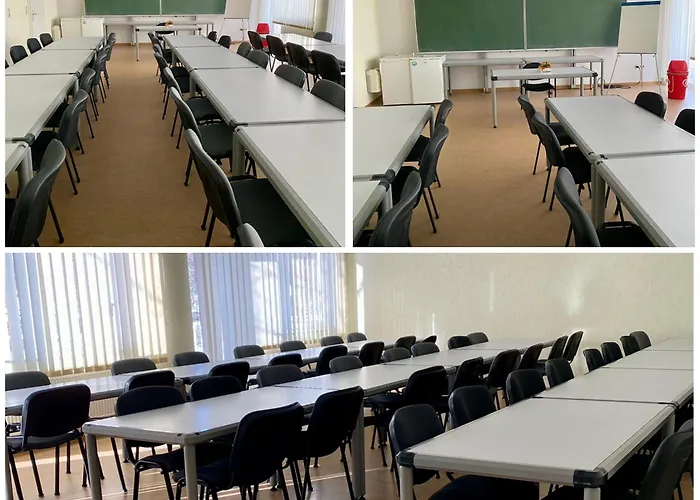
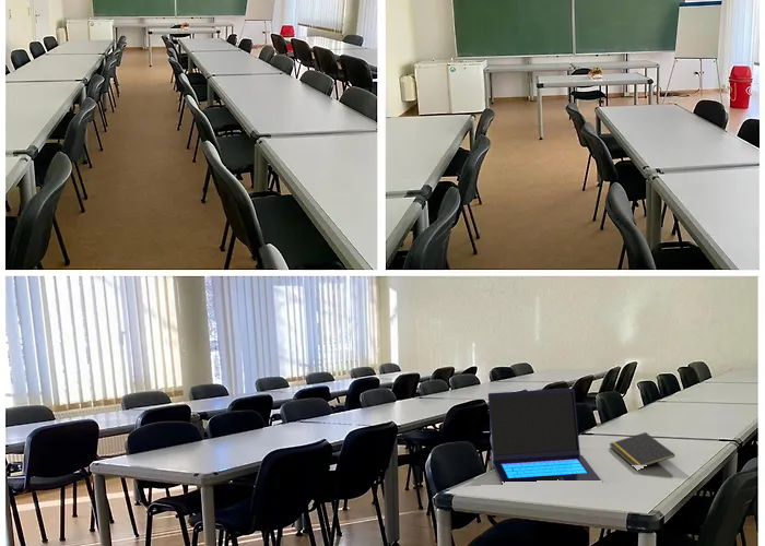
+ notepad [609,431,675,468]
+ laptop [487,388,602,483]
